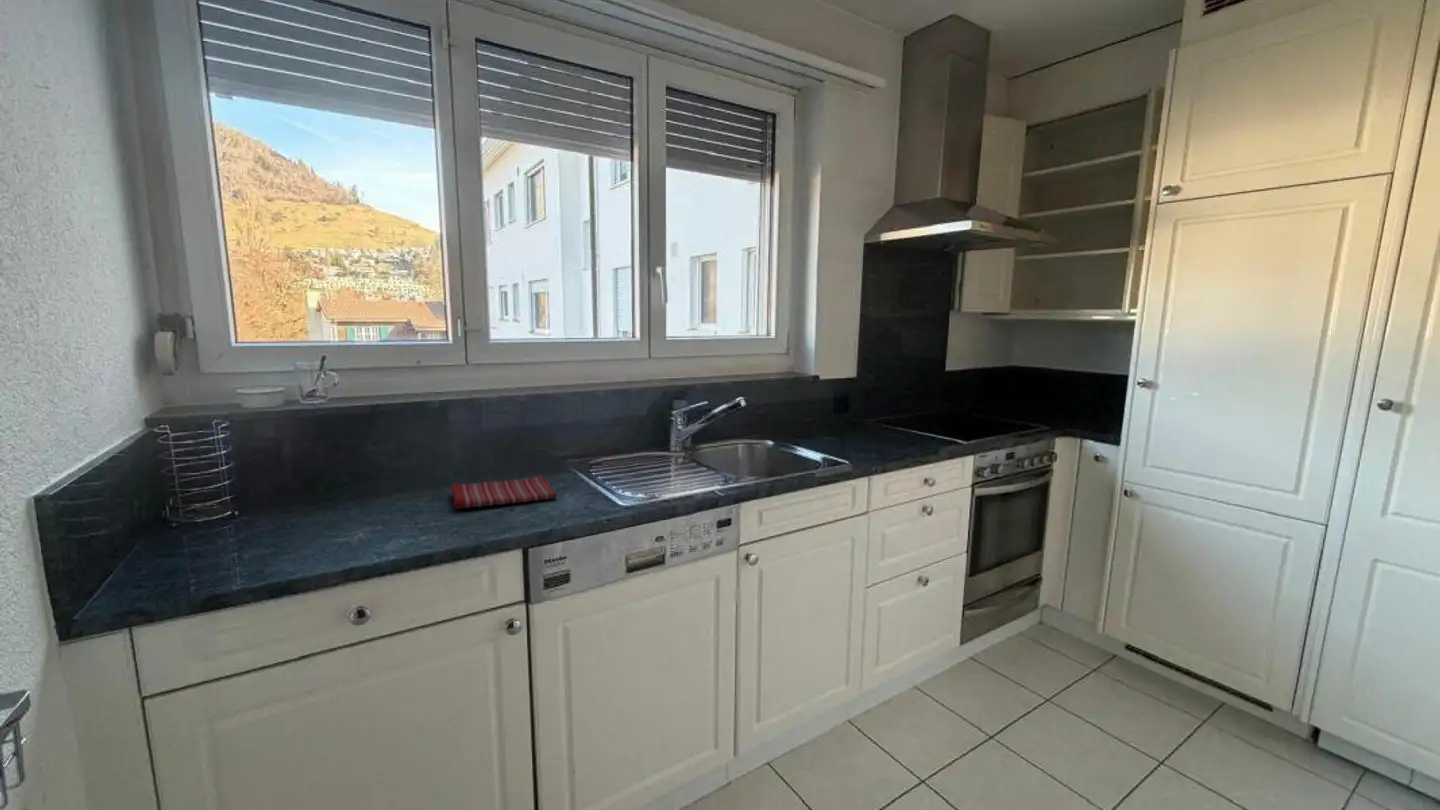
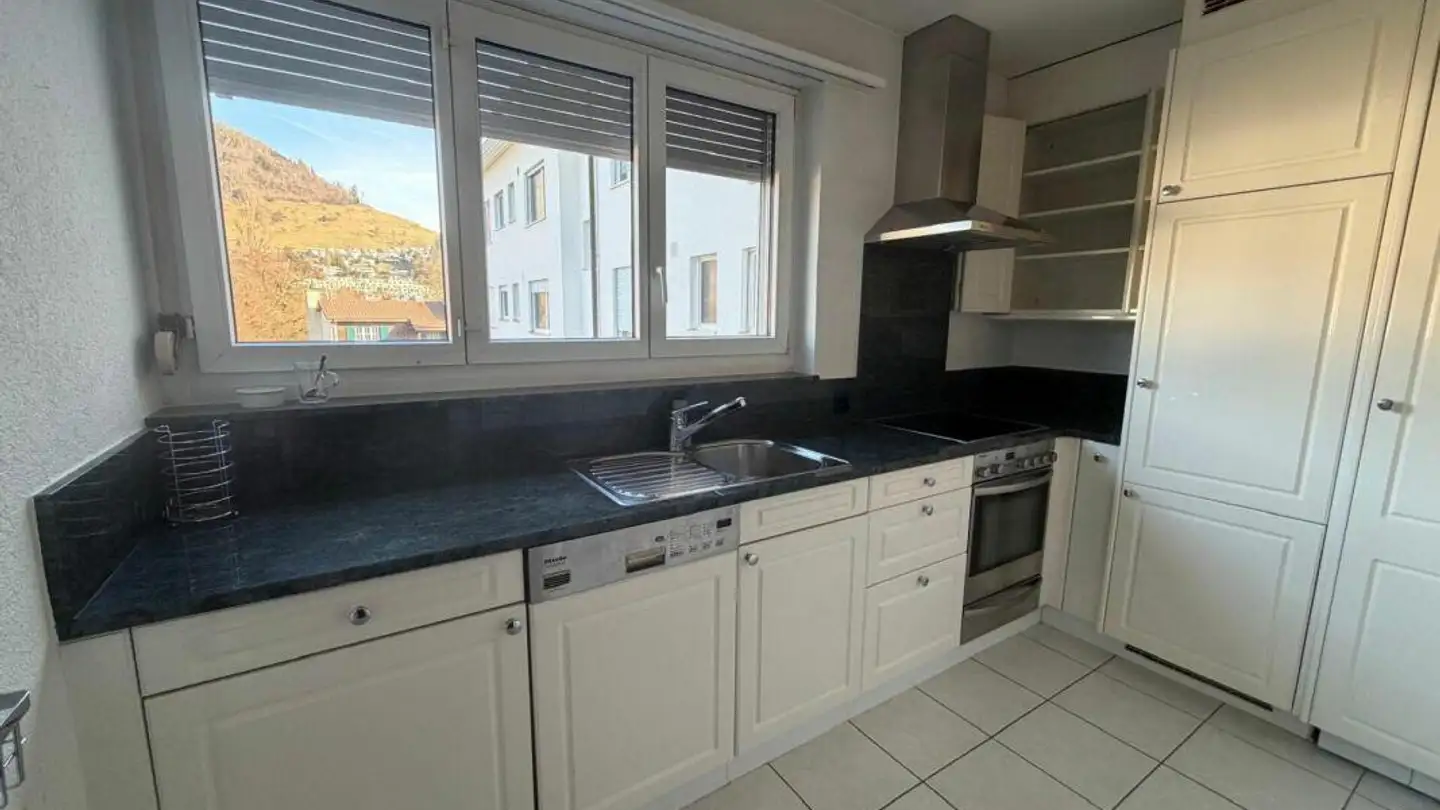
- dish towel [451,475,558,510]
